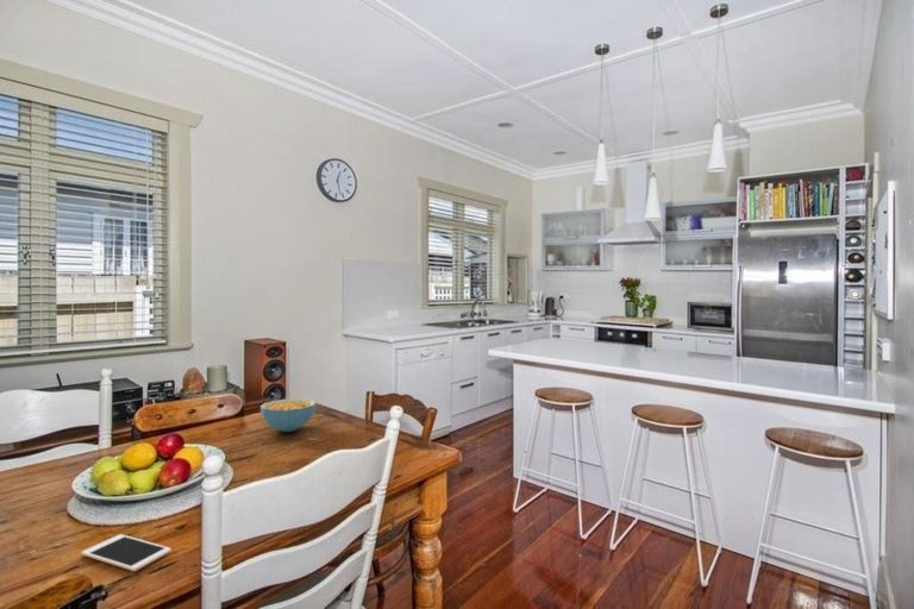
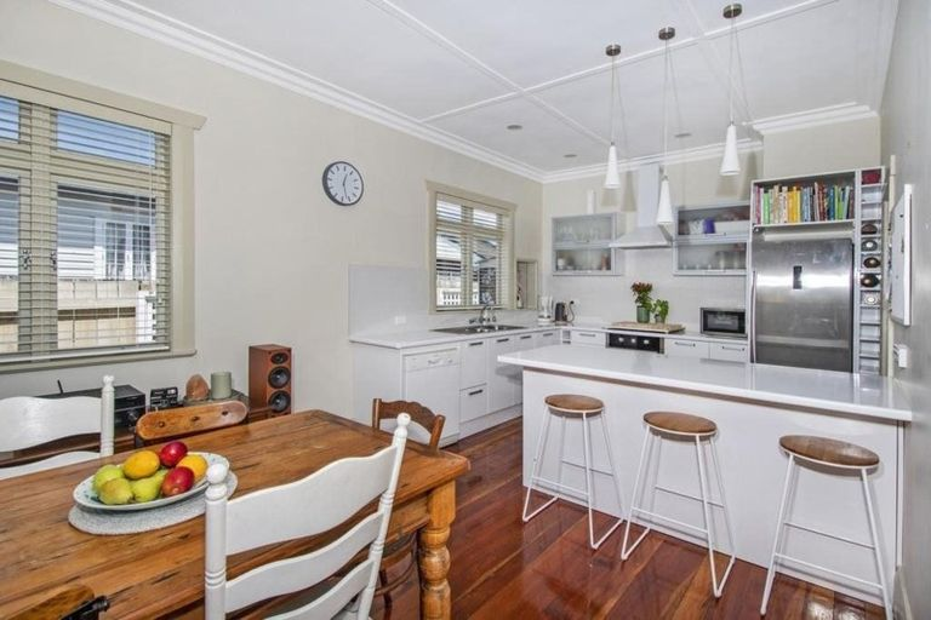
- cell phone [80,533,173,572]
- cereal bowl [259,397,318,433]
